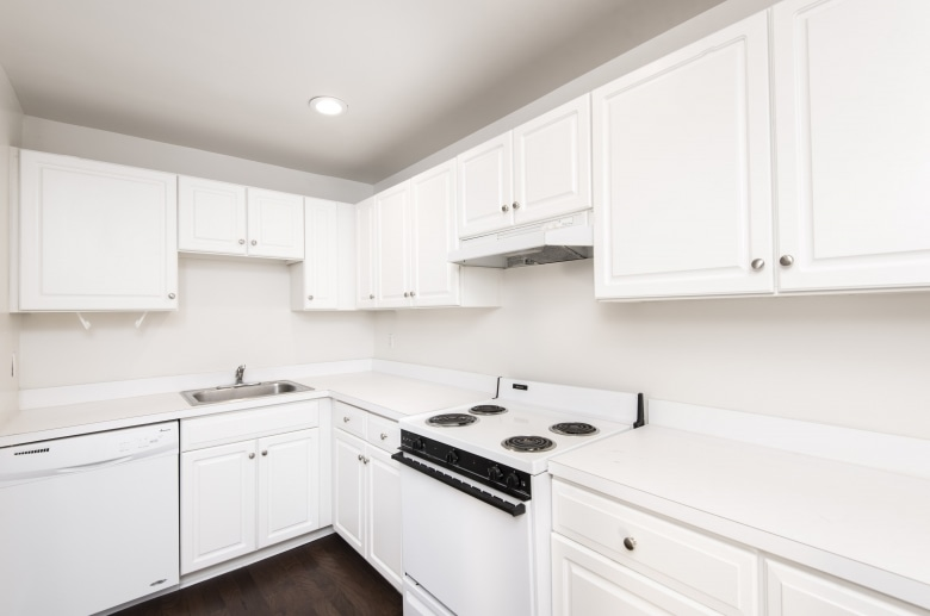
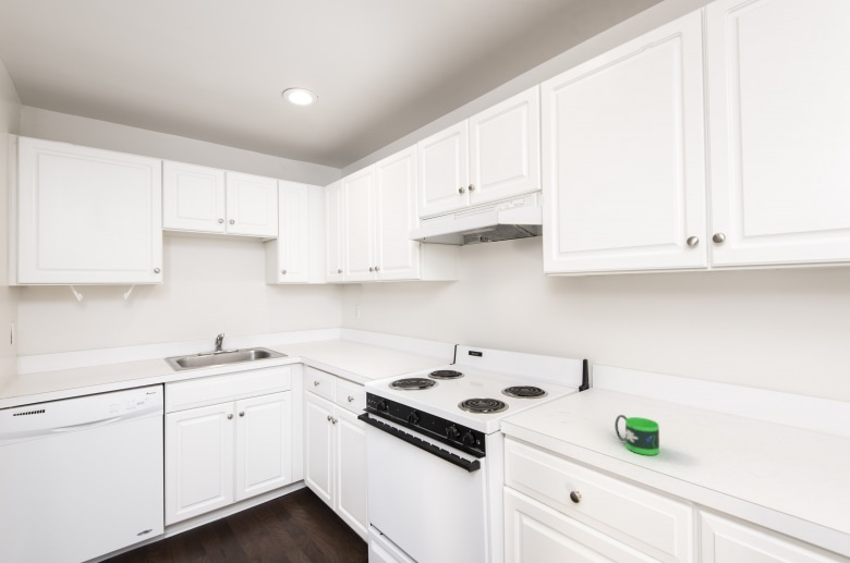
+ mug [614,414,660,456]
